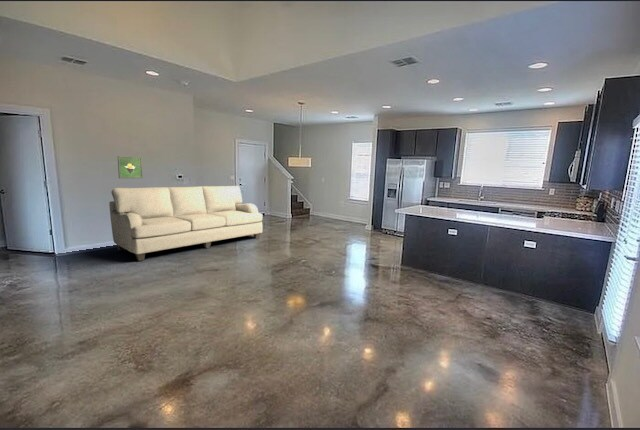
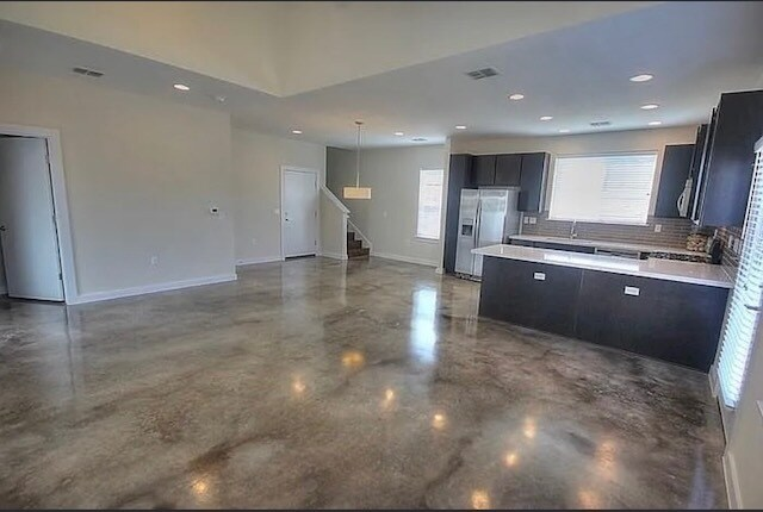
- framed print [117,155,144,179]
- sofa [108,185,264,262]
